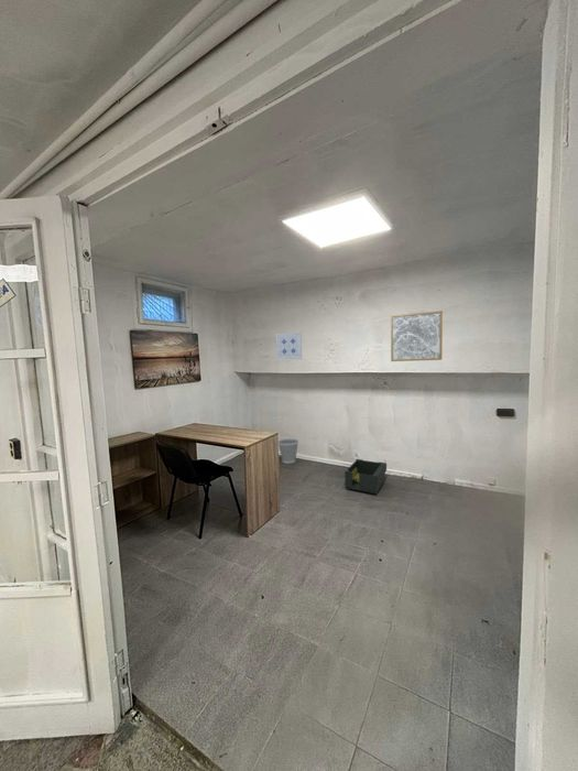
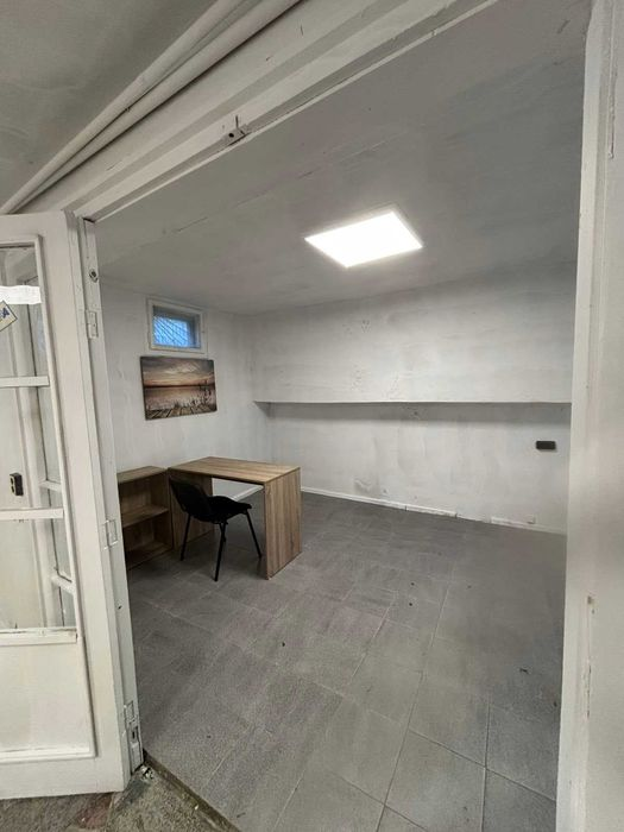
- storage bin [343,458,388,496]
- wall art [275,330,303,361]
- wastebasket [277,437,299,465]
- wall art [390,311,444,362]
